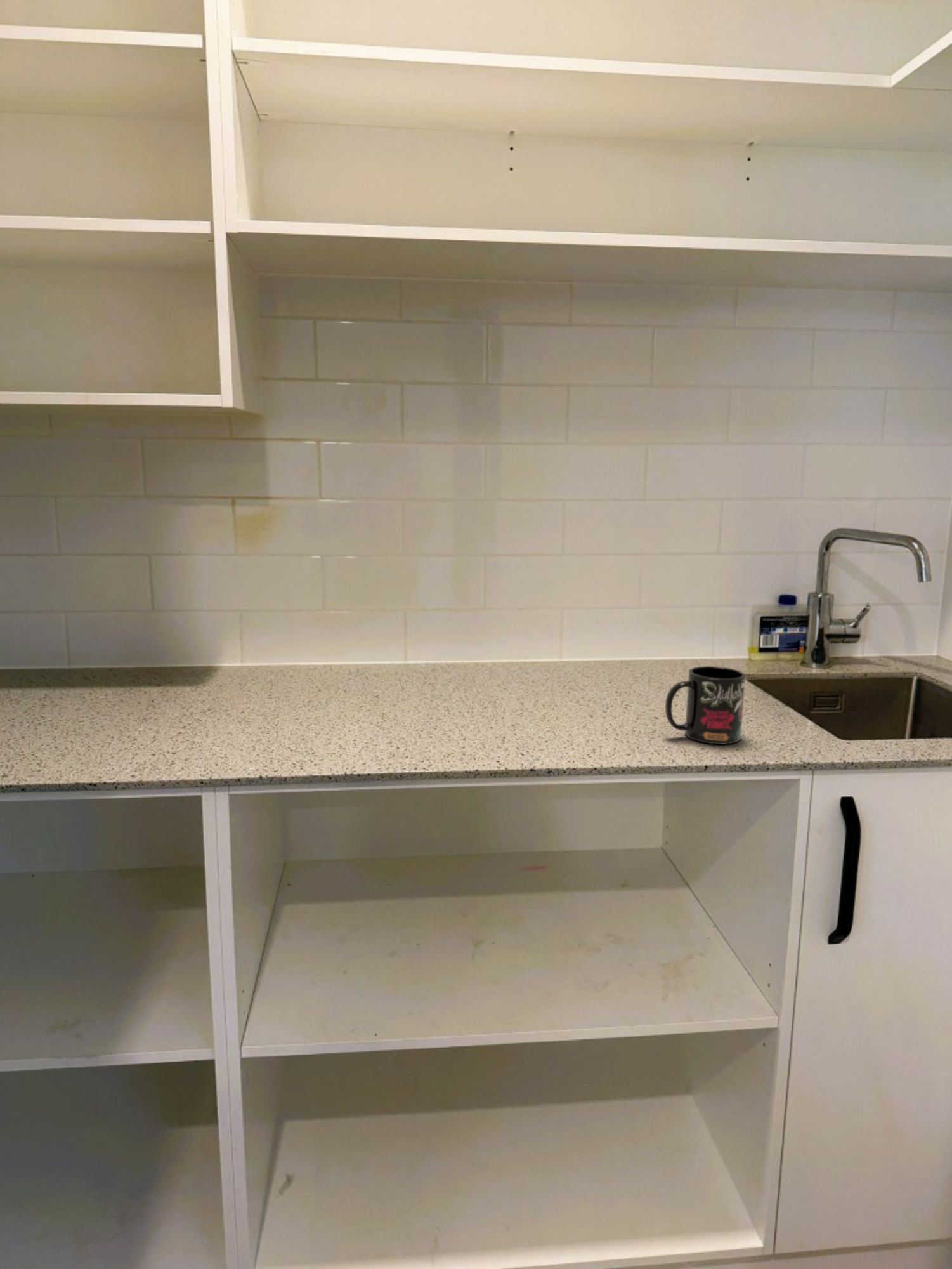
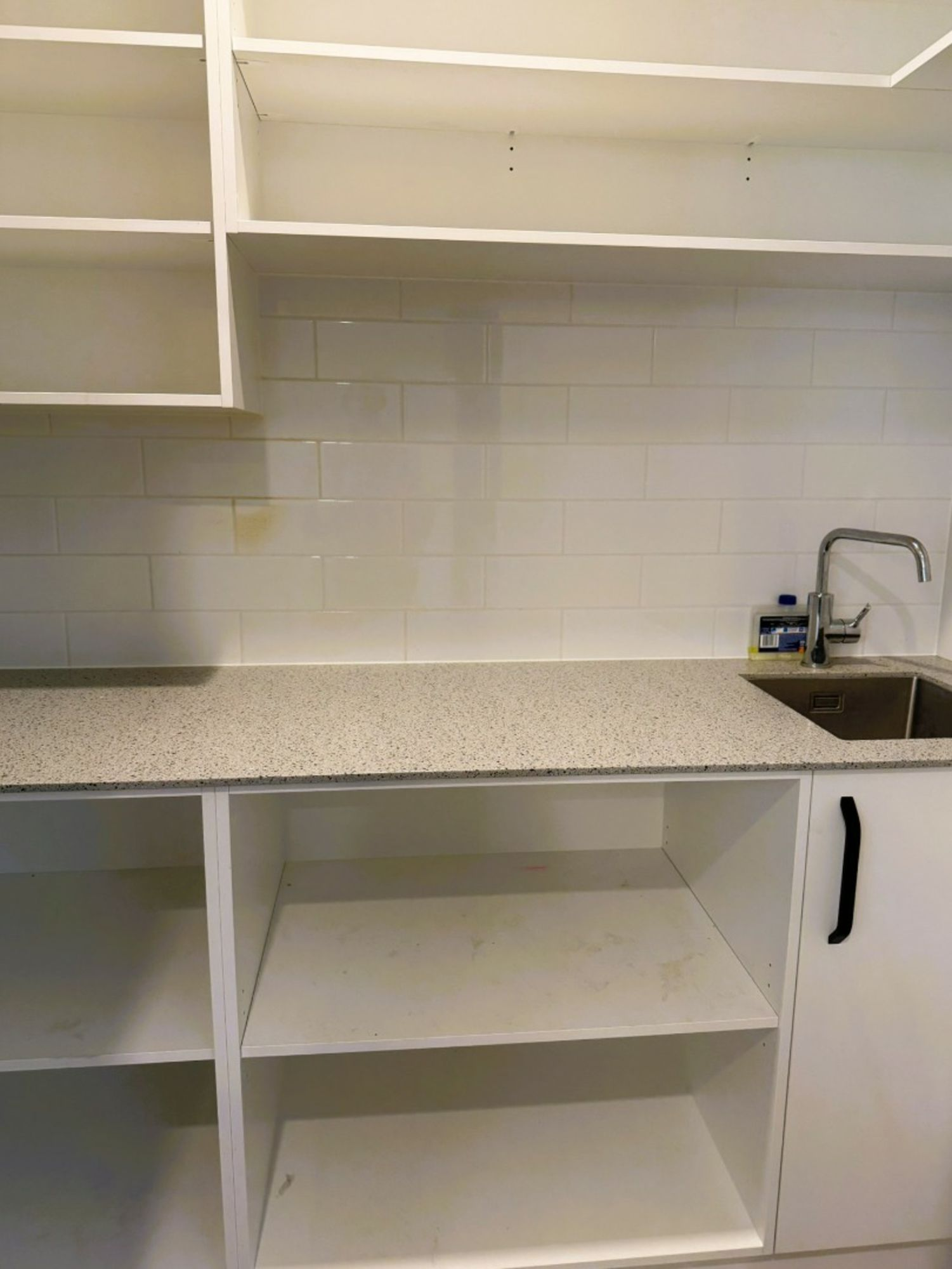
- mug [665,666,747,745]
